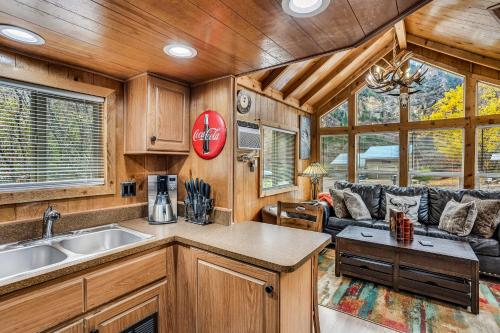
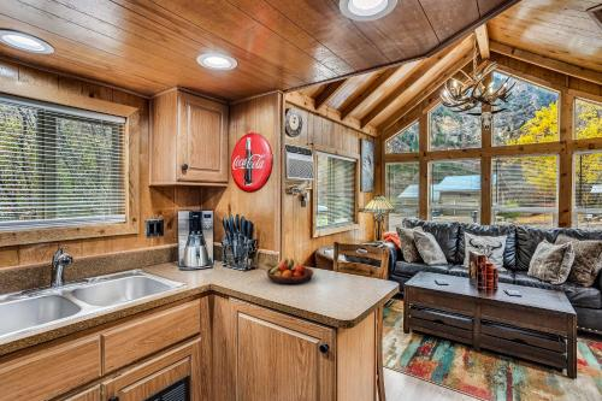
+ fruit bowl [262,256,314,285]
